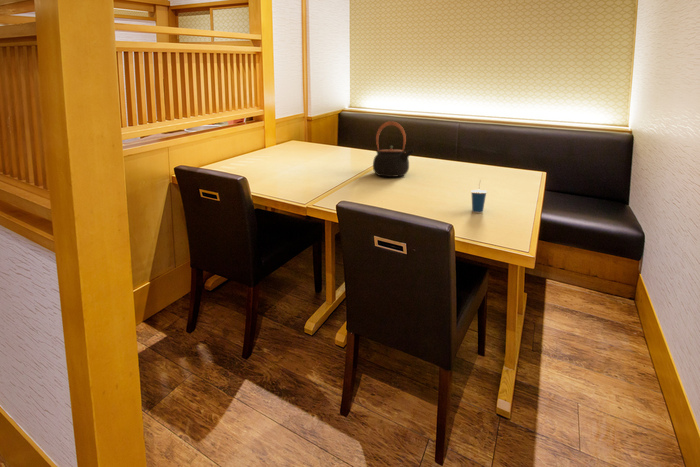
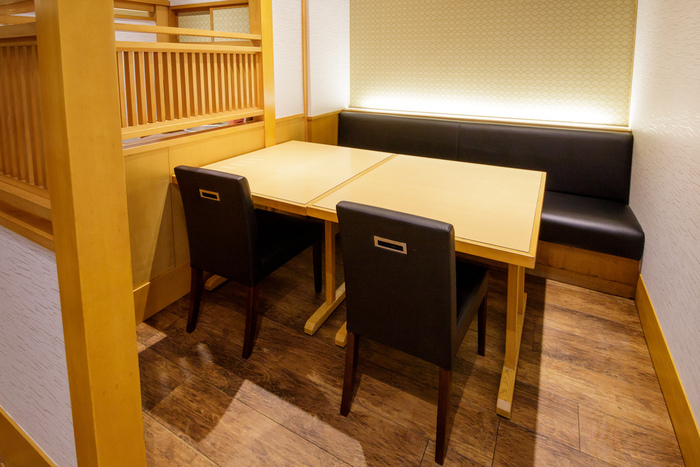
- cup [470,179,488,214]
- teapot [372,120,415,178]
